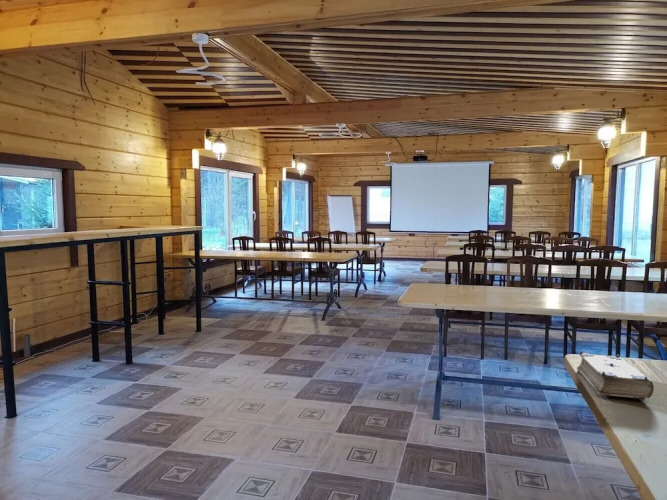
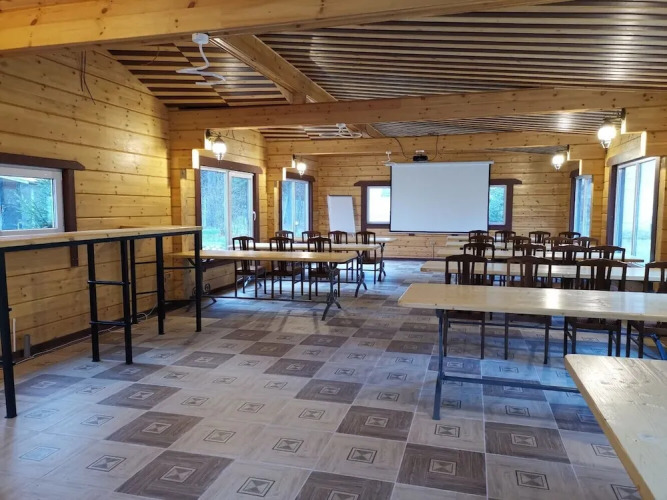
- book [576,350,655,402]
